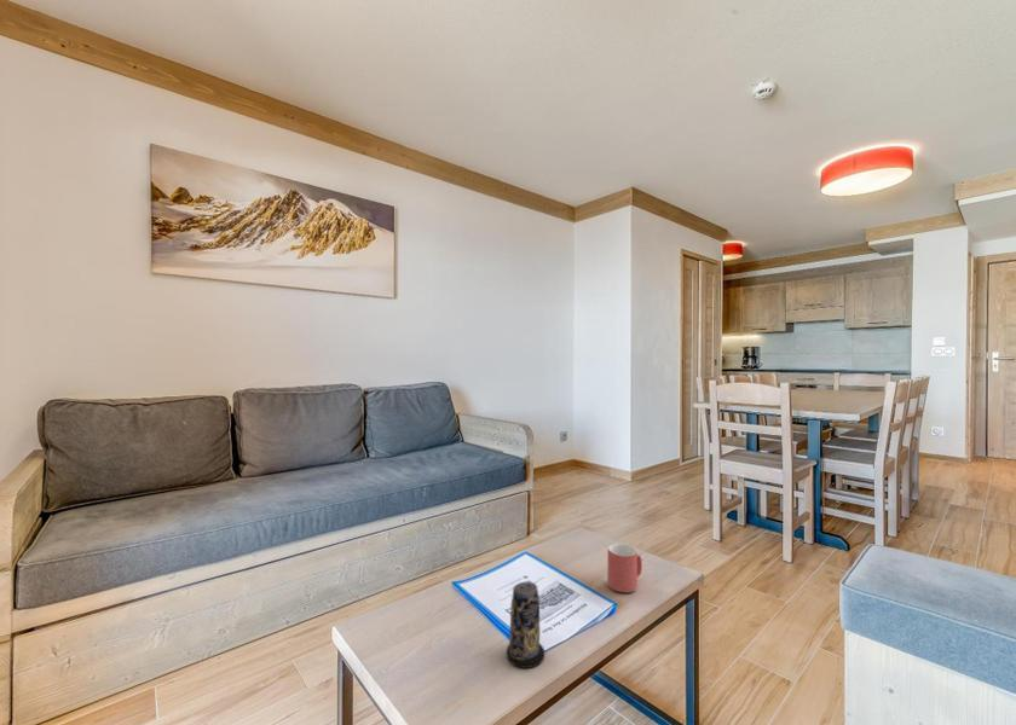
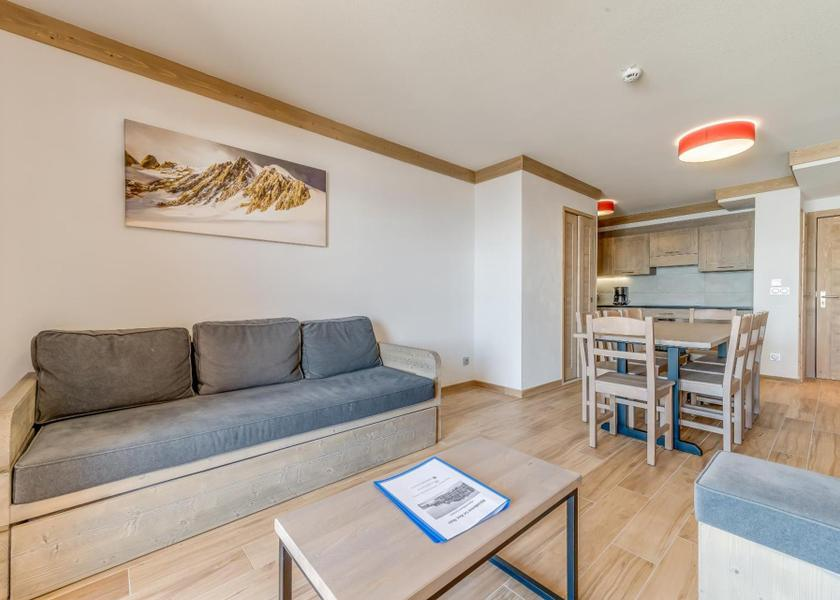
- mug [606,543,643,593]
- candle [506,580,545,669]
